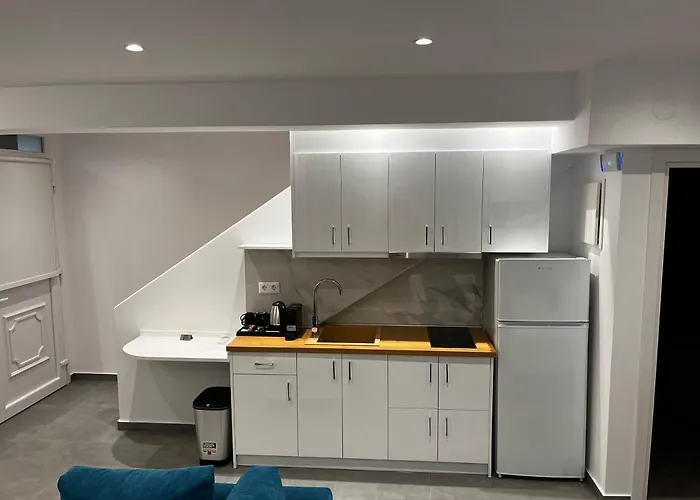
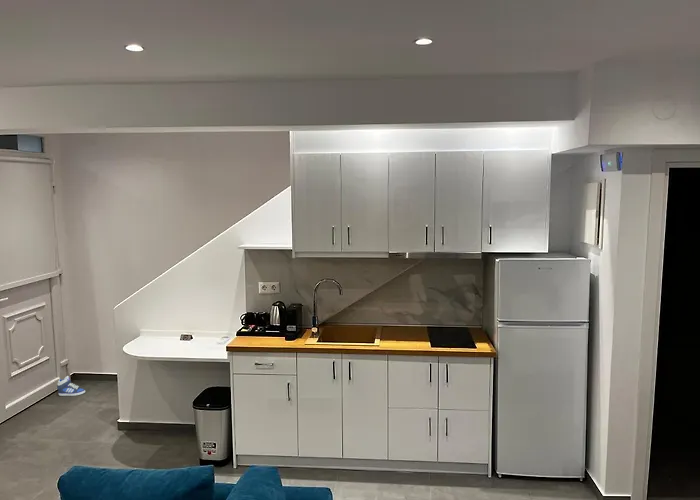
+ sneaker [56,375,86,397]
